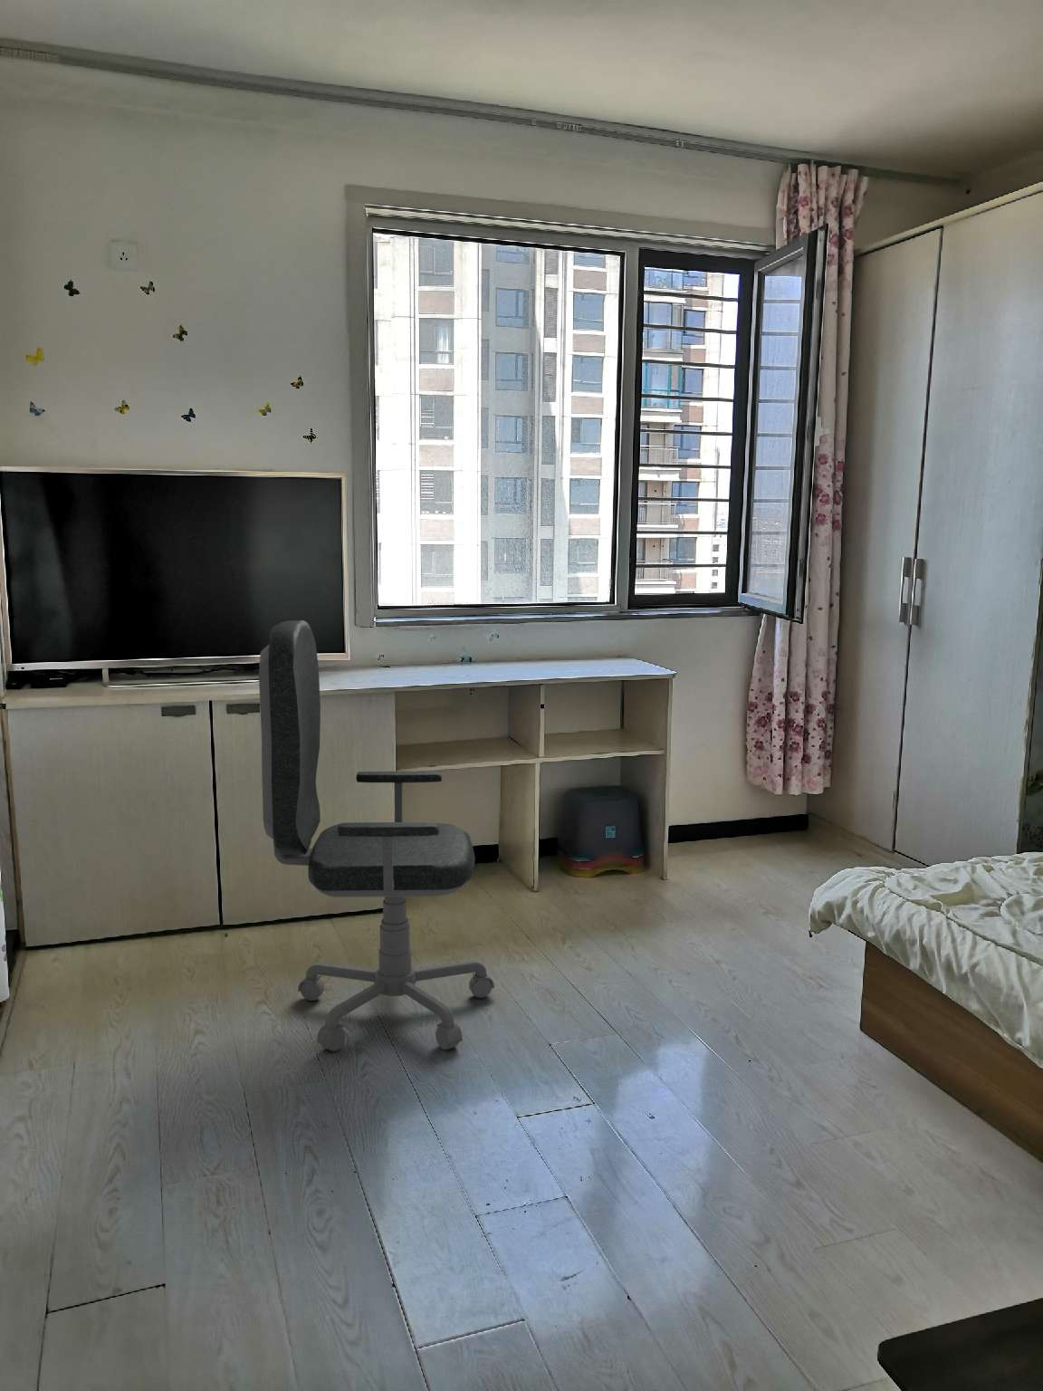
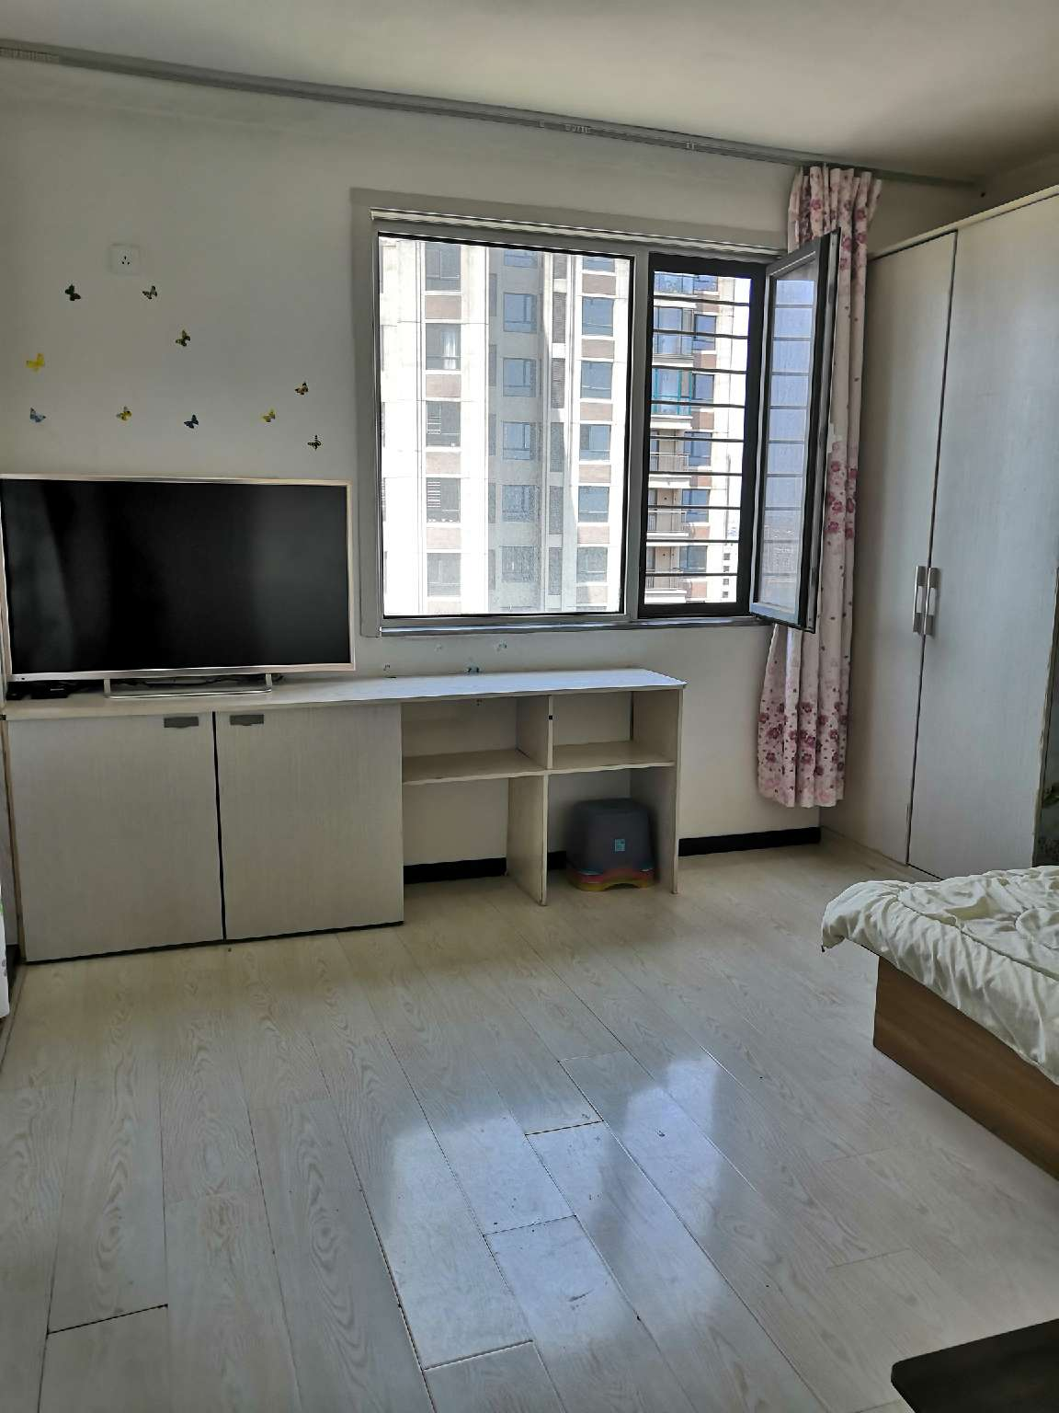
- office chair [259,620,495,1053]
